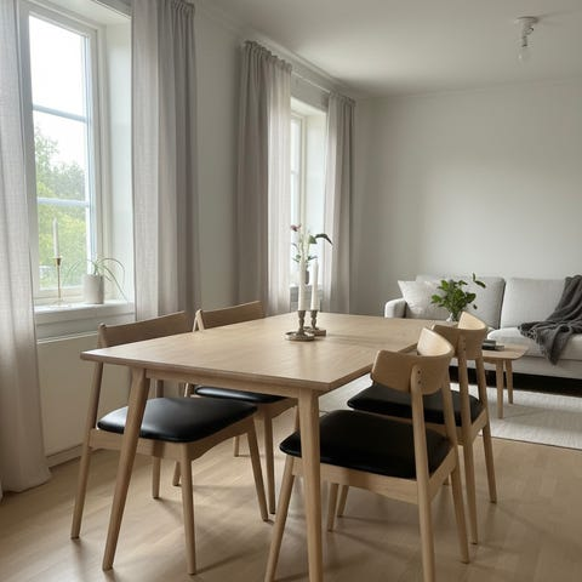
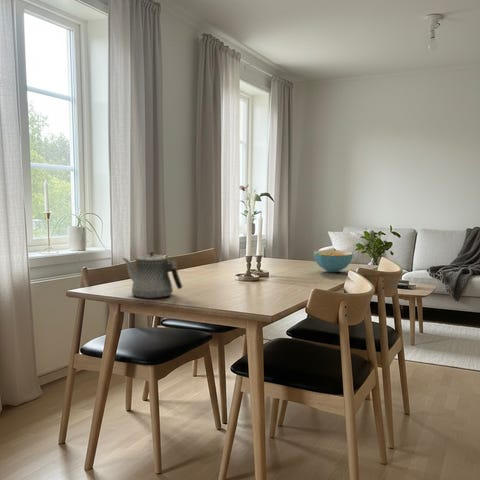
+ cereal bowl [313,249,354,273]
+ teapot [121,251,184,300]
